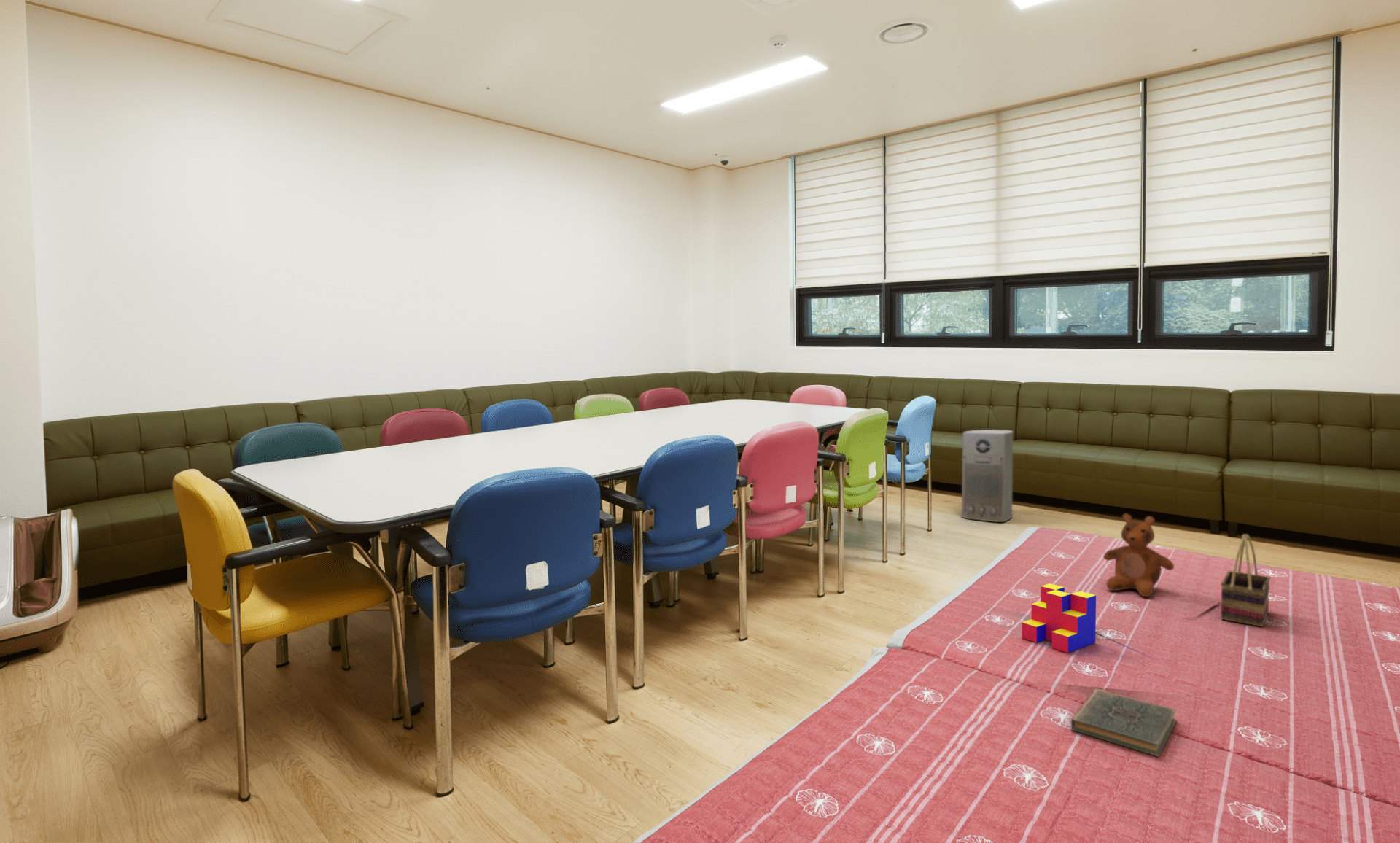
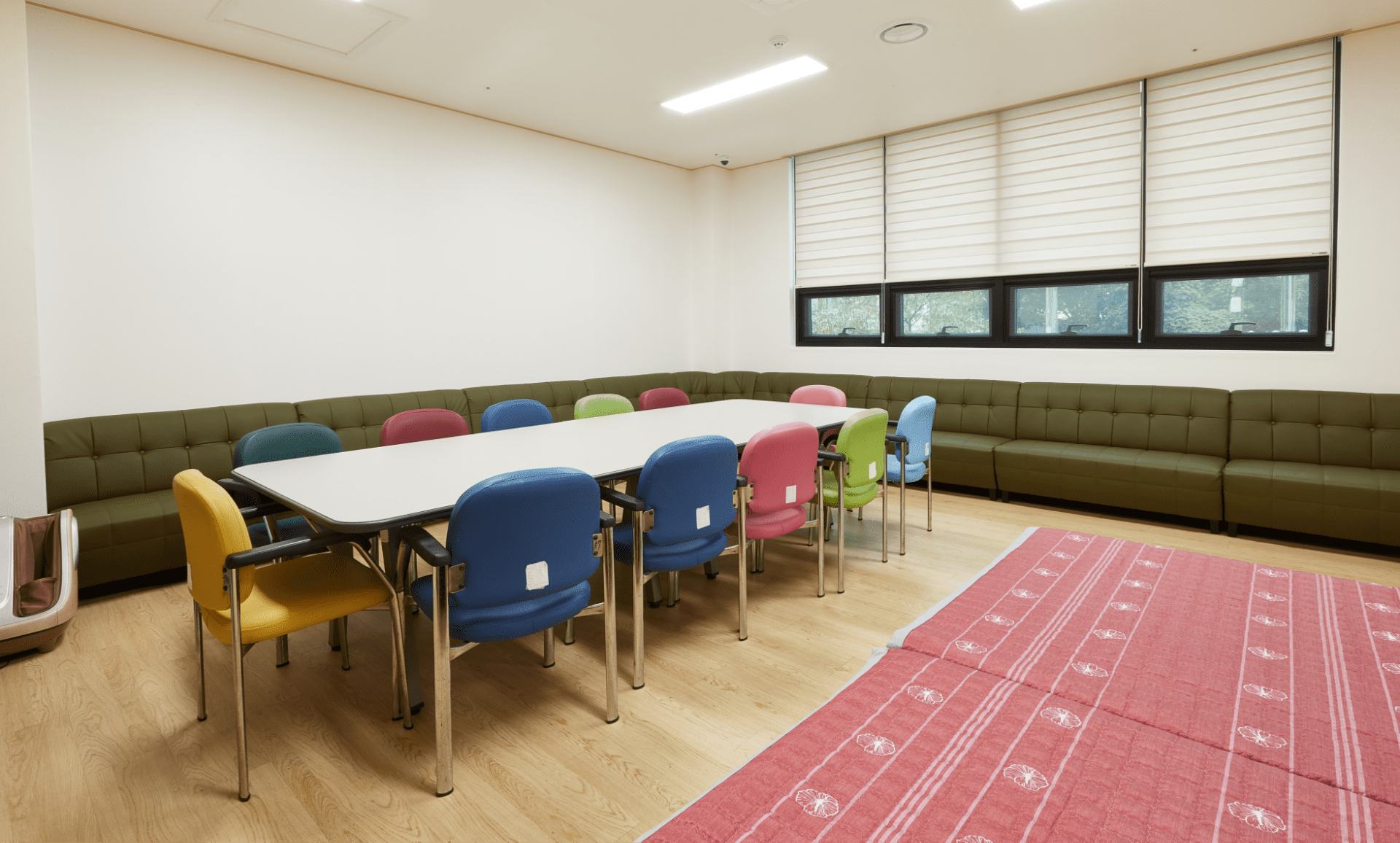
- air purifier [961,429,1014,523]
- book [1070,688,1178,758]
- toy blocks [1021,583,1097,653]
- woven basket [1220,533,1272,627]
- teddy bear [1102,513,1175,598]
